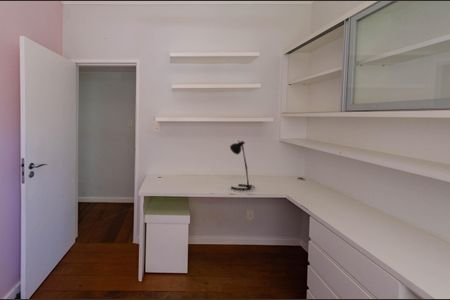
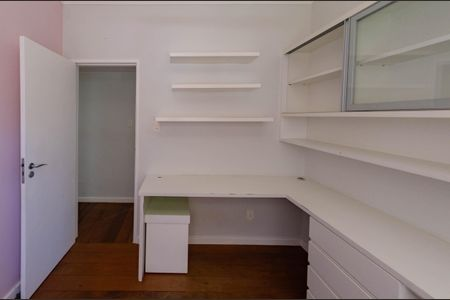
- desk lamp [229,139,256,192]
